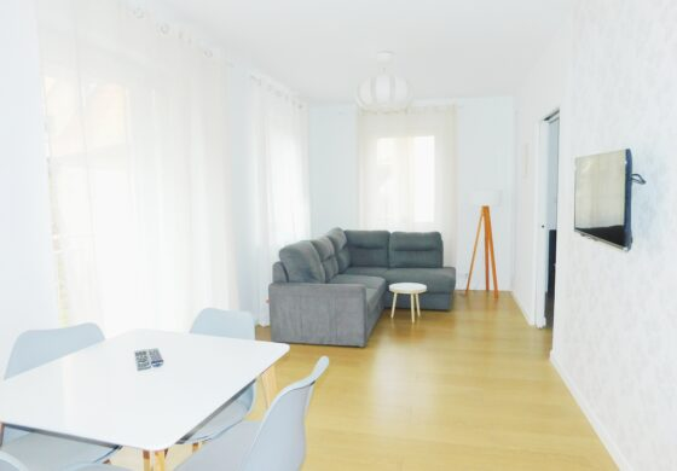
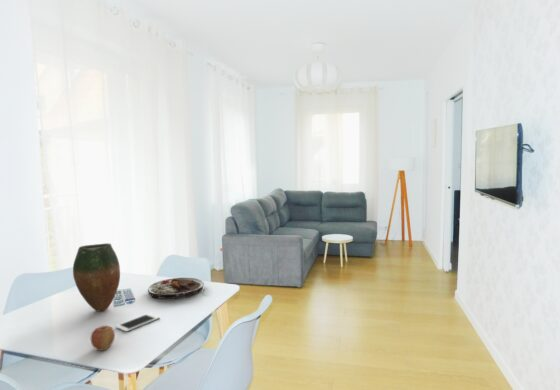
+ vase [72,242,121,312]
+ apple [90,325,116,352]
+ plate [147,276,205,300]
+ cell phone [115,312,161,333]
